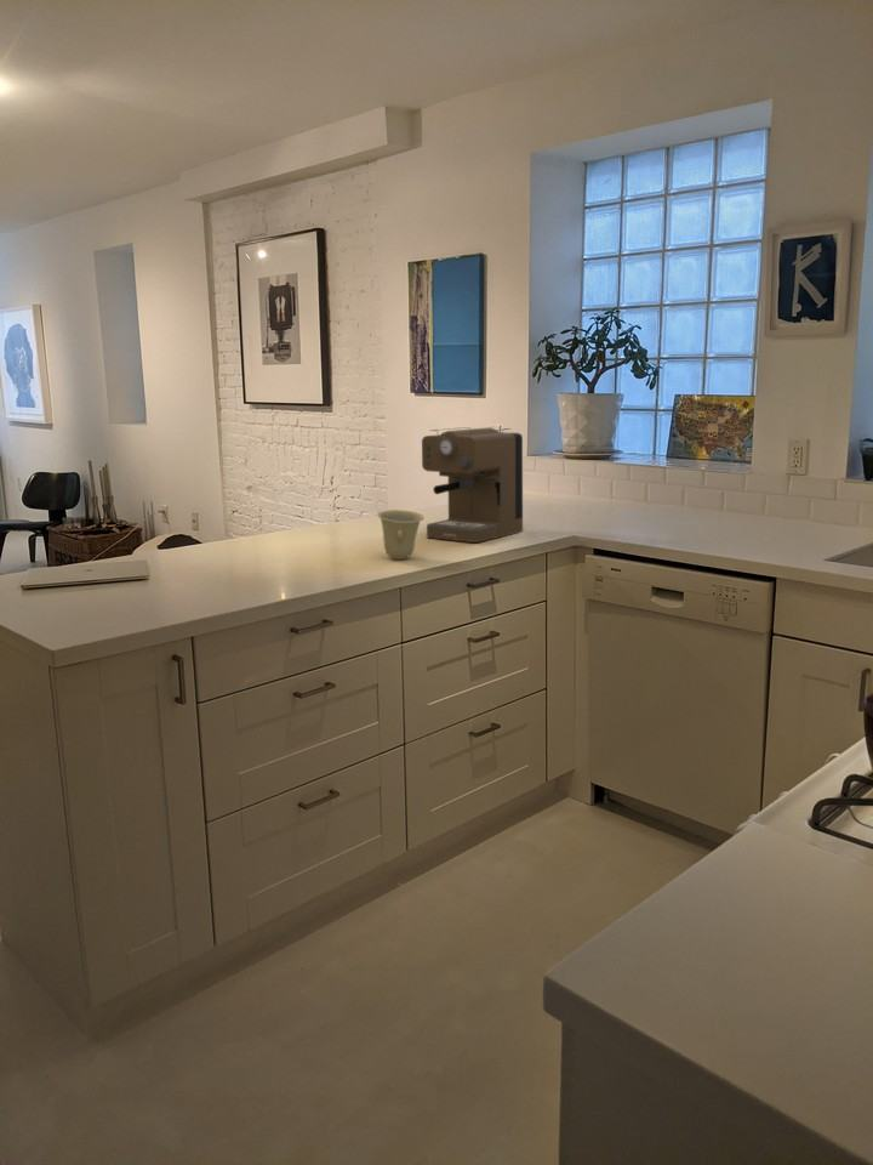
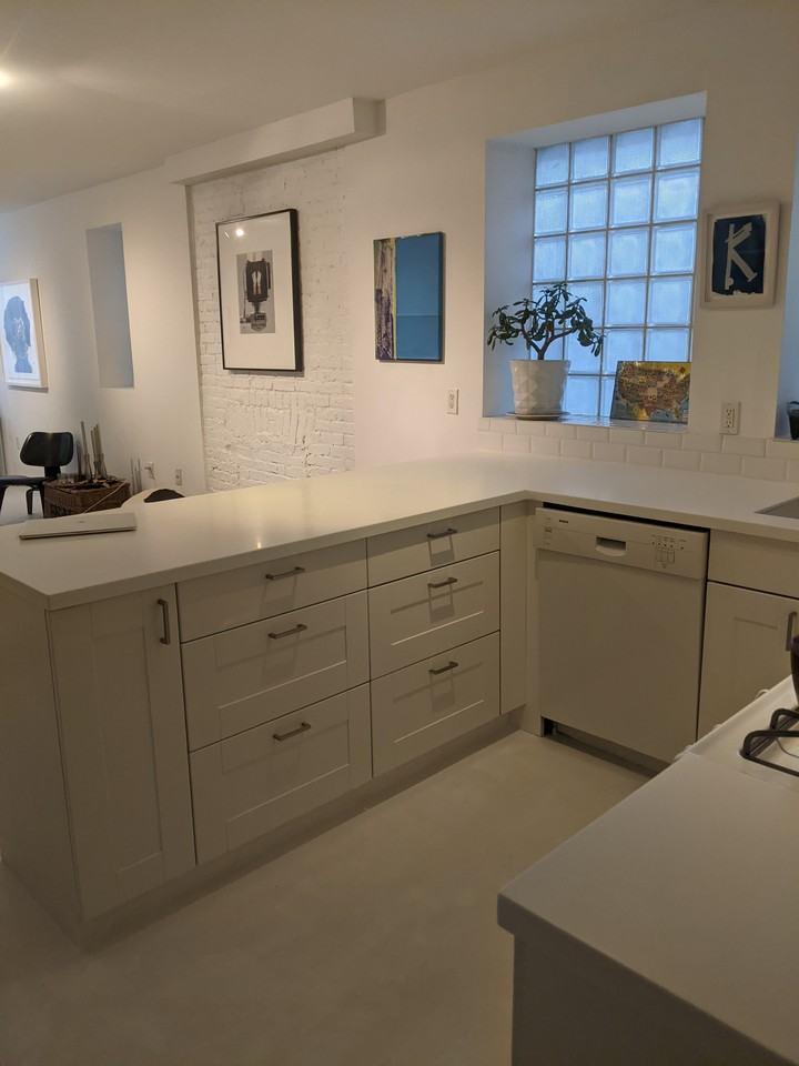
- cup [377,508,424,561]
- coffee maker [421,426,524,544]
